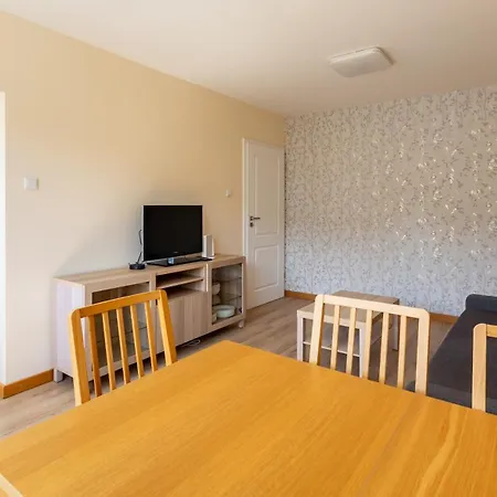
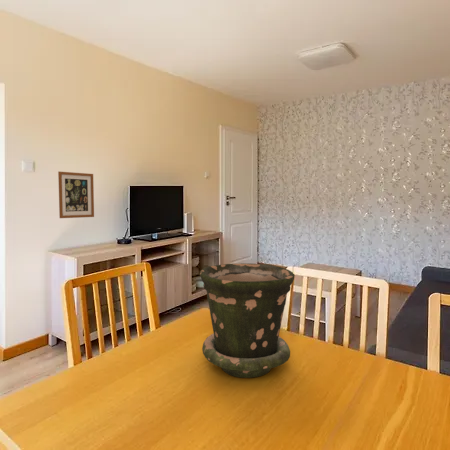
+ wall art [57,170,95,219]
+ flower pot [199,262,296,379]
